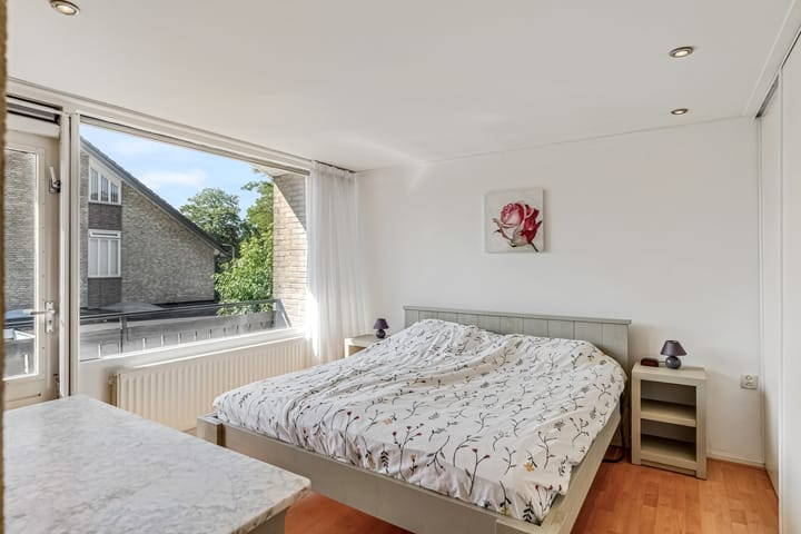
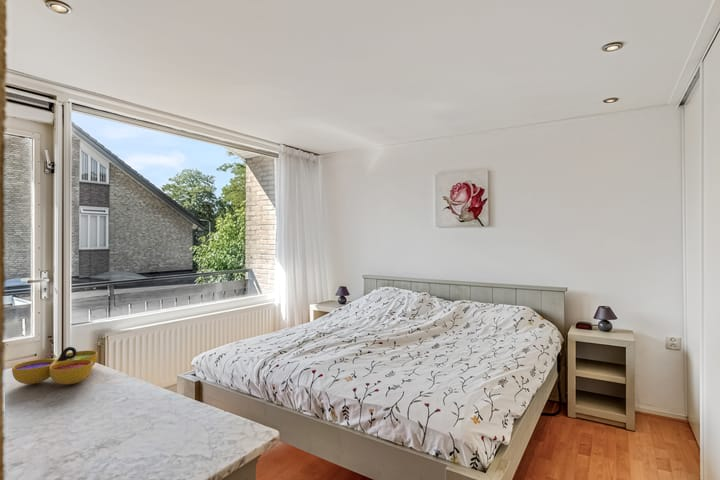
+ decorative bowl [11,346,99,386]
